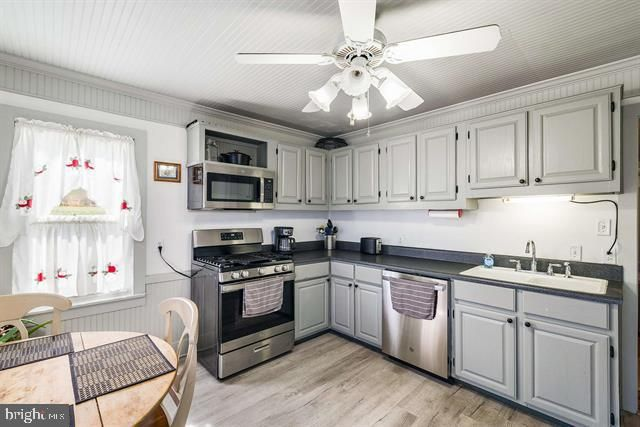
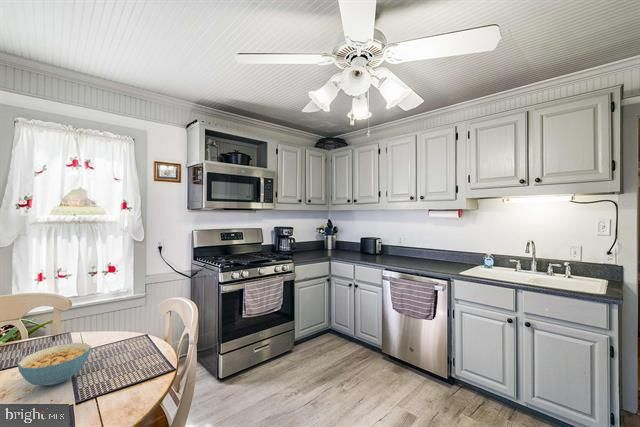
+ cereal bowl [17,342,92,387]
